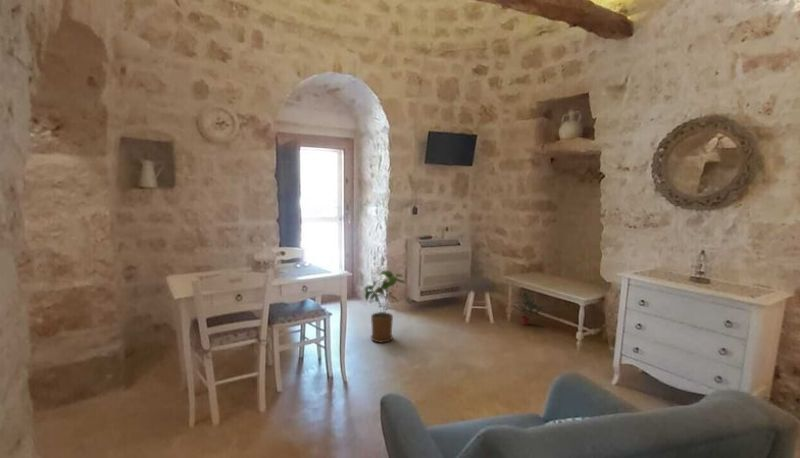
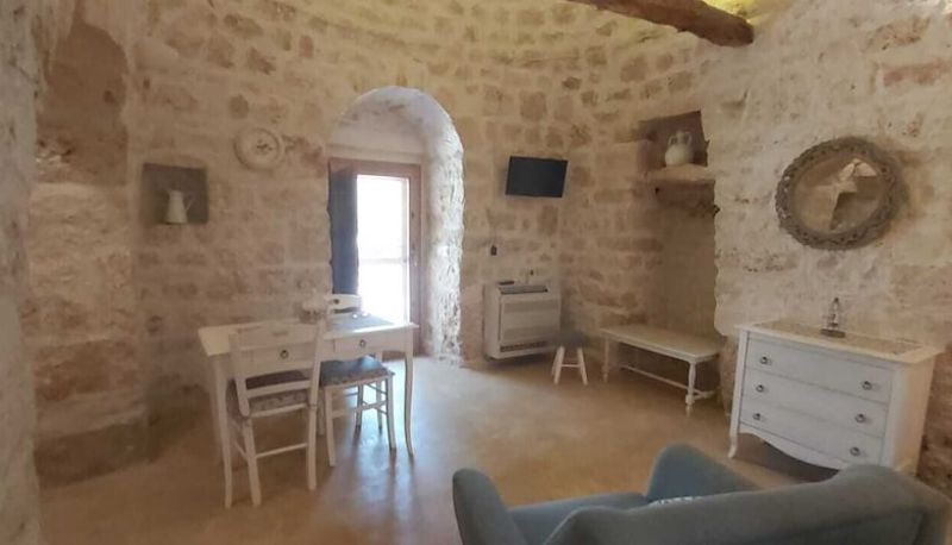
- house plant [363,269,407,344]
- potted plant [511,290,546,326]
